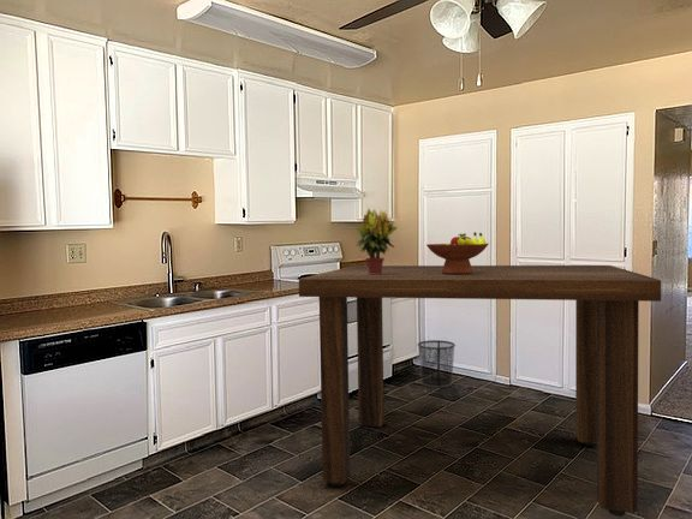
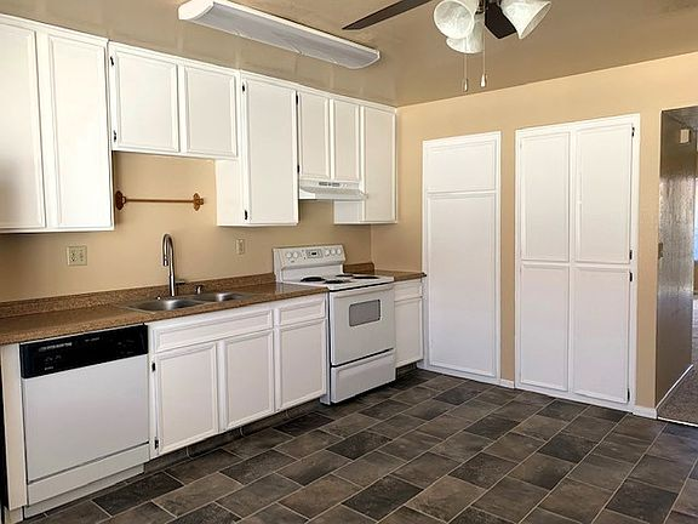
- dining table [298,264,662,518]
- potted plant [354,208,399,274]
- fruit bowl [425,231,490,274]
- trash can [417,339,457,389]
